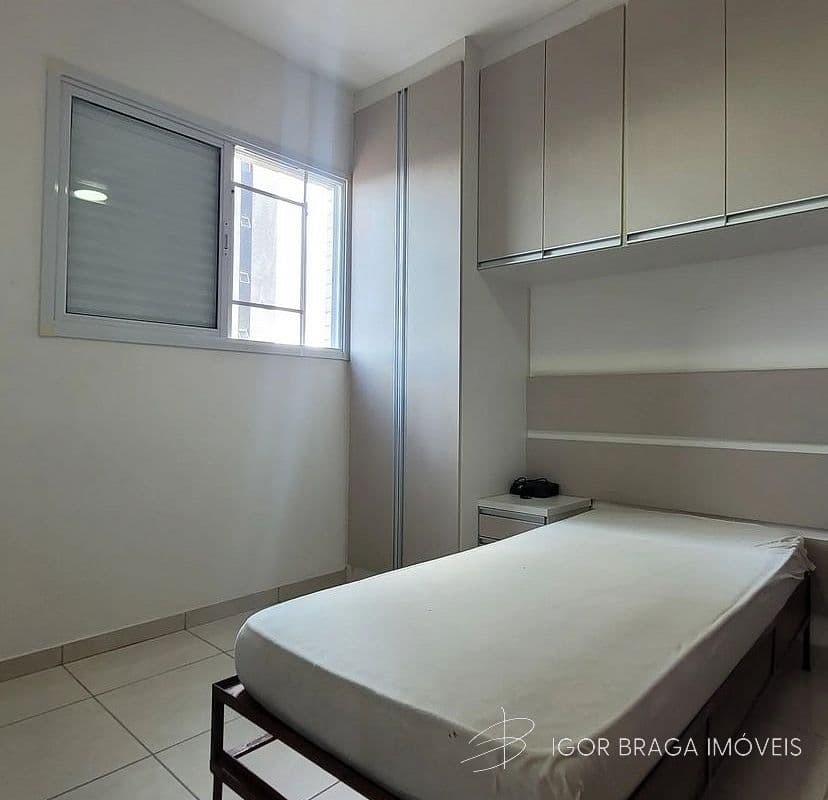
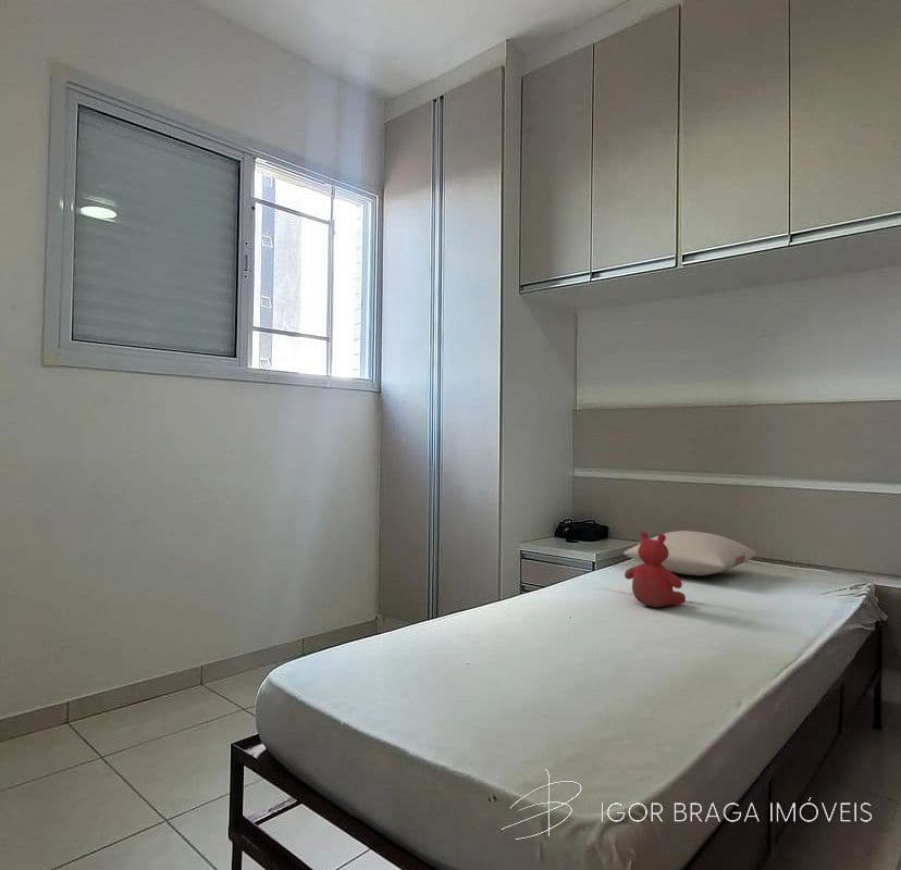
+ pillow [622,530,757,576]
+ stuffed bear [624,531,687,608]
